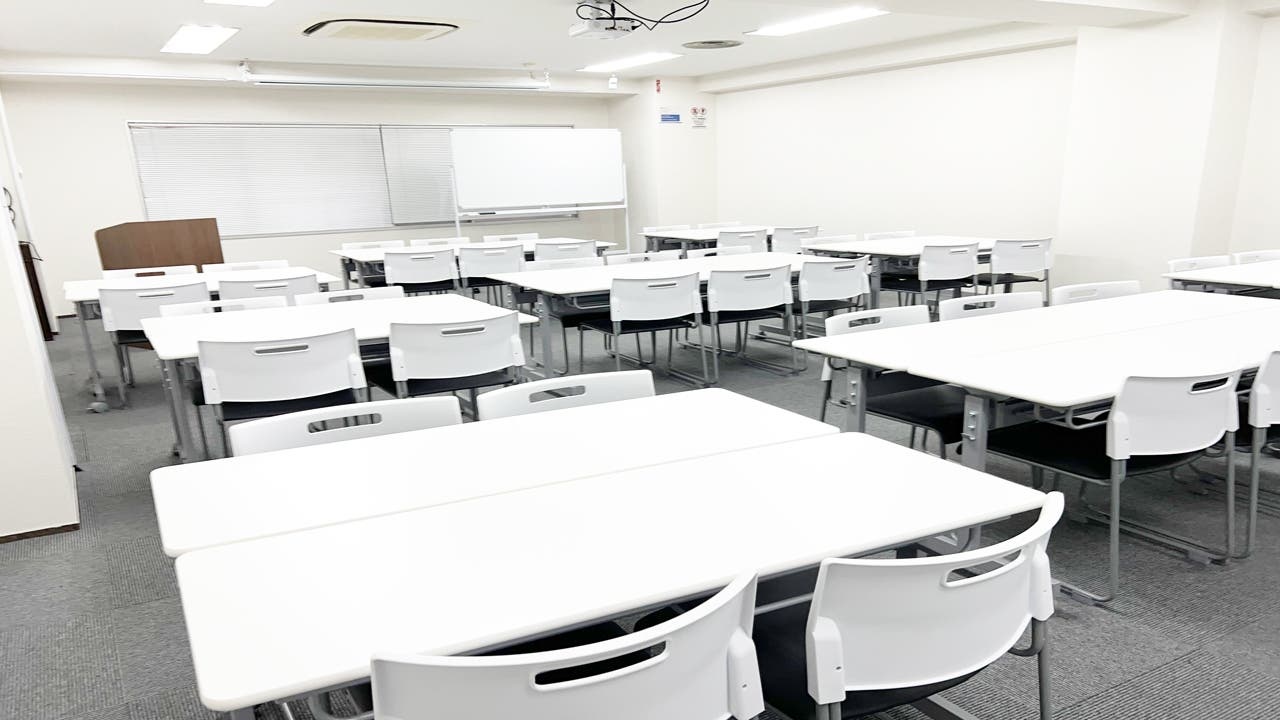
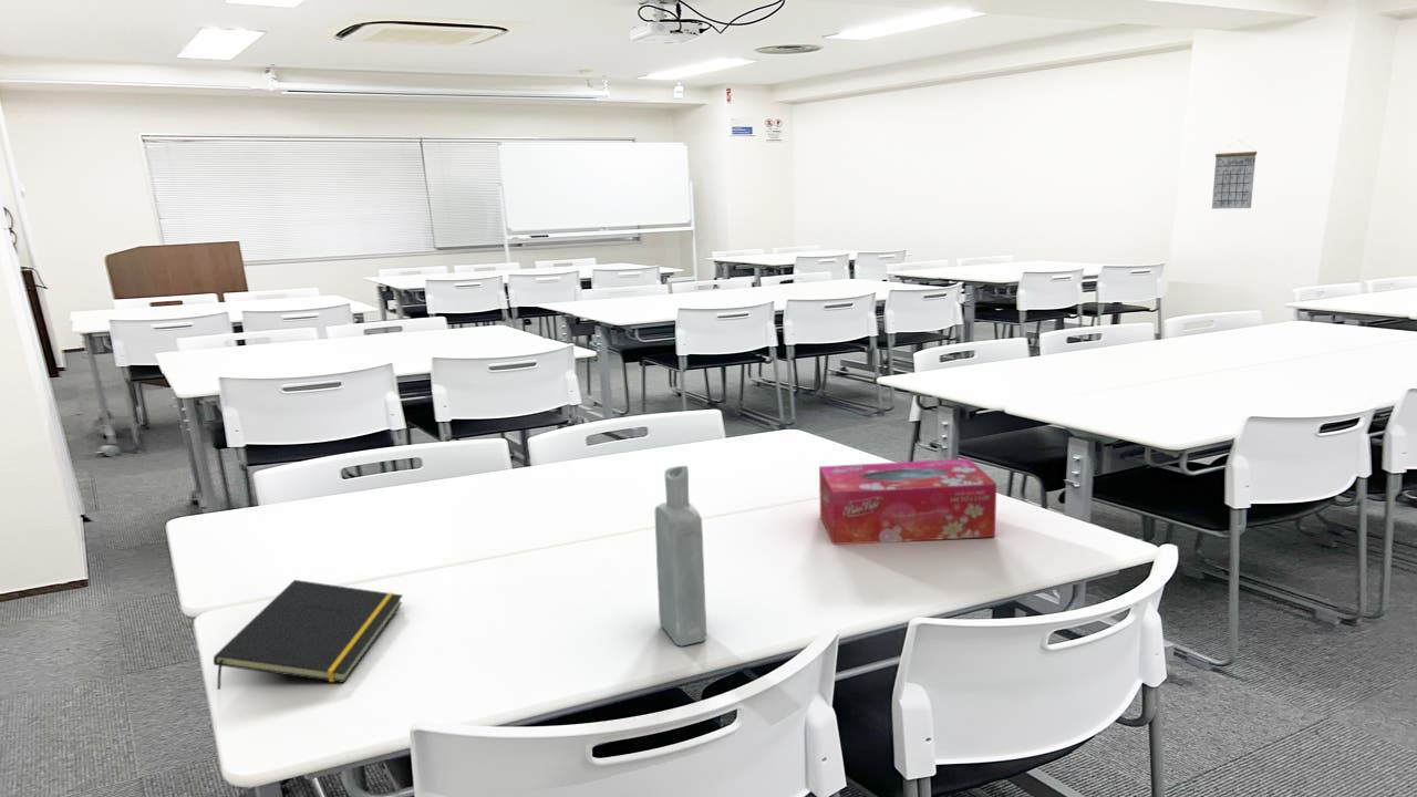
+ tissue box [818,458,997,546]
+ notepad [213,579,404,691]
+ calendar [1211,139,1258,210]
+ bottle [654,465,707,646]
